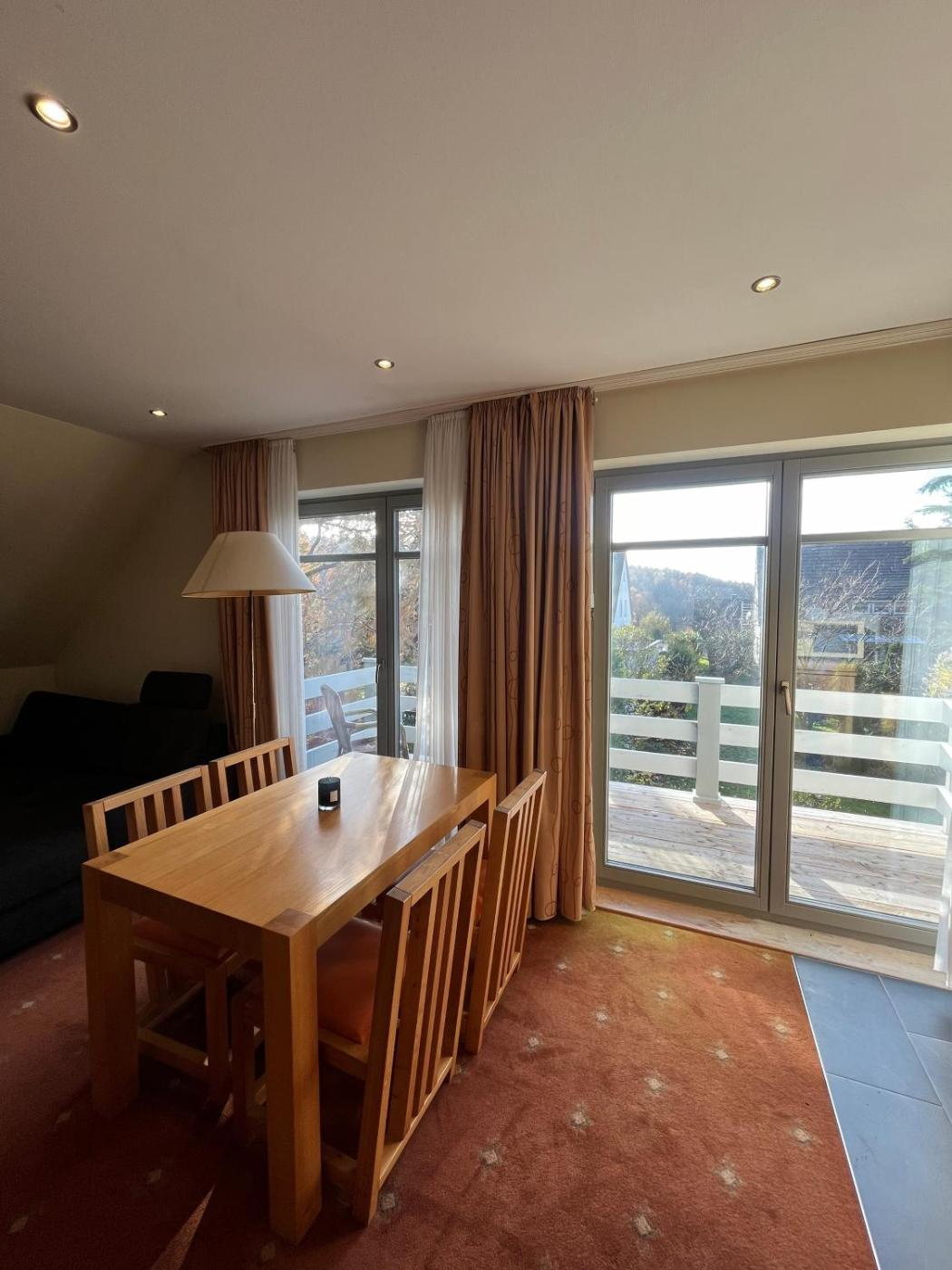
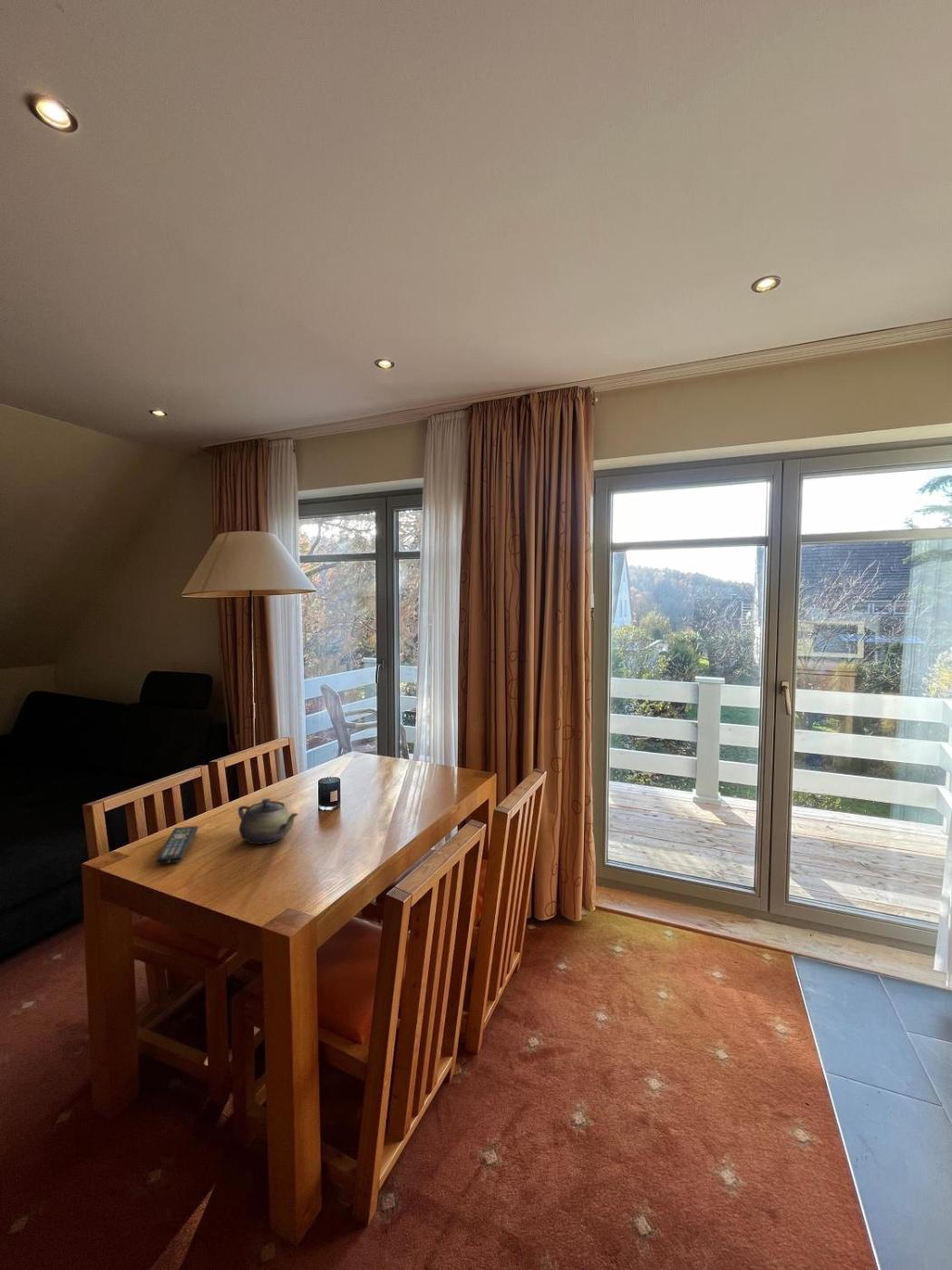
+ remote control [155,825,199,865]
+ teapot [238,797,299,845]
